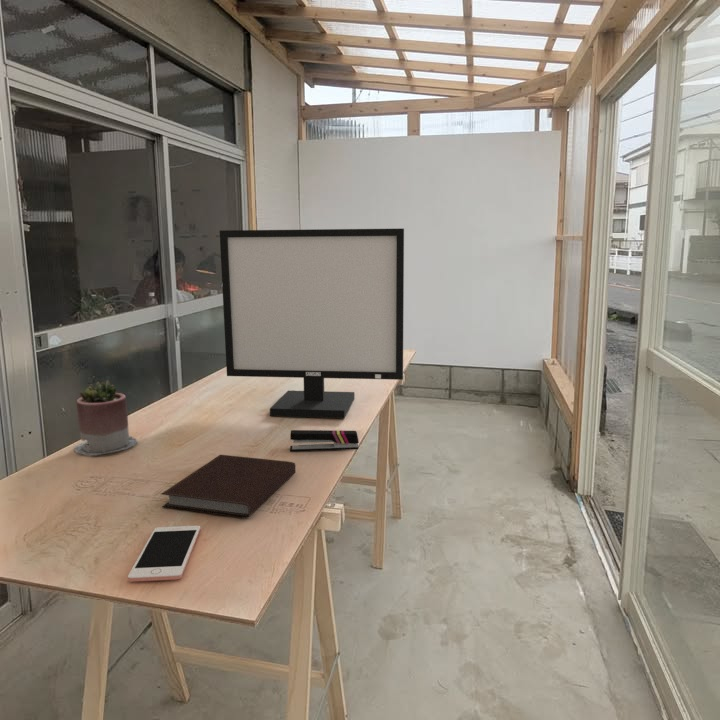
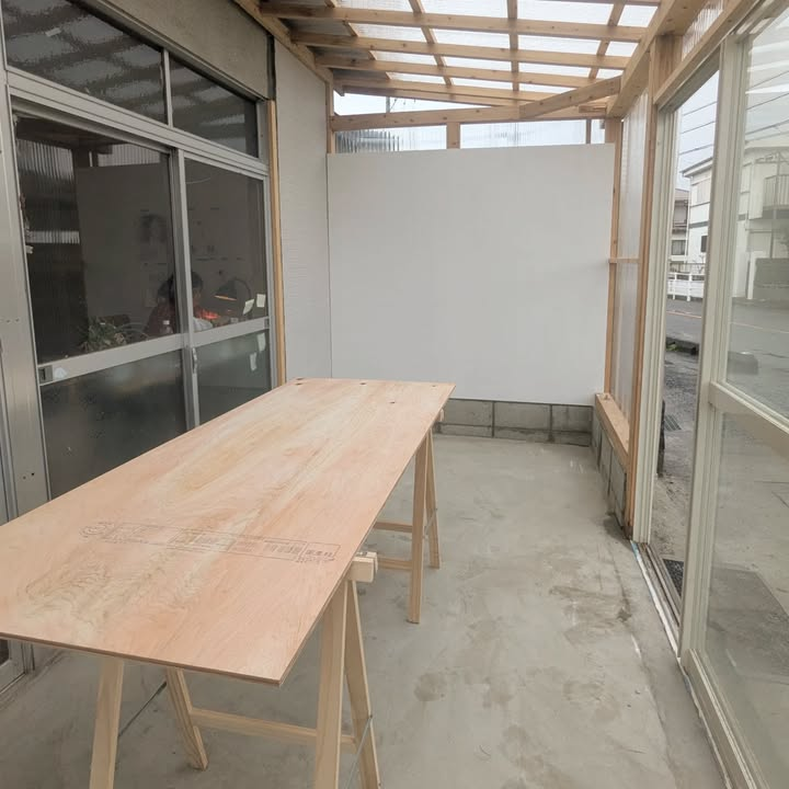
- succulent planter [73,379,138,456]
- monitor [219,228,405,419]
- notebook [161,454,297,519]
- cell phone [127,525,201,583]
- stapler [289,429,360,453]
